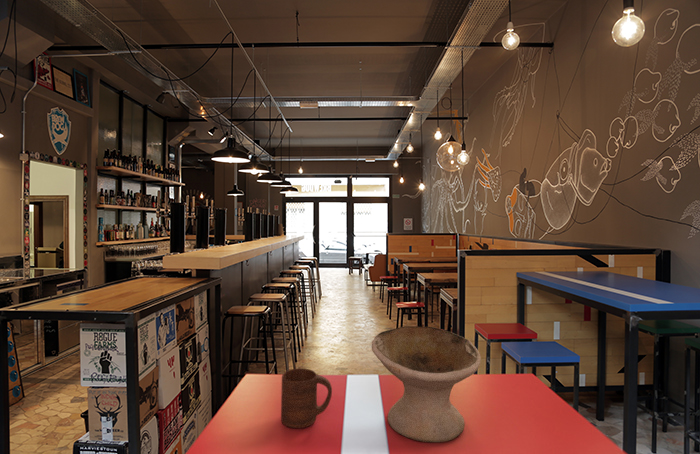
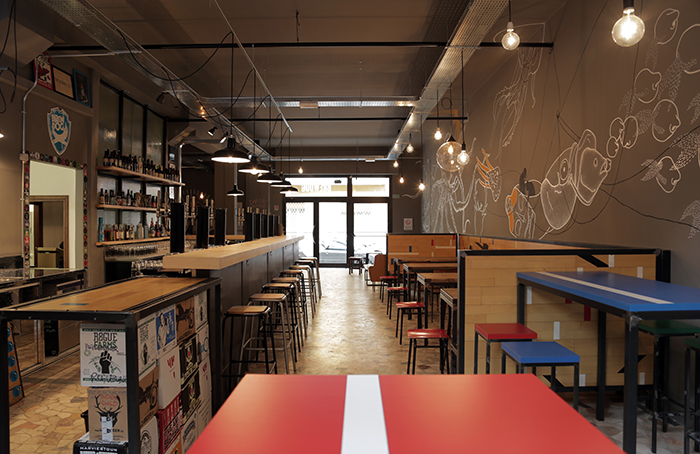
- cup [280,368,333,429]
- bowl [371,325,482,443]
